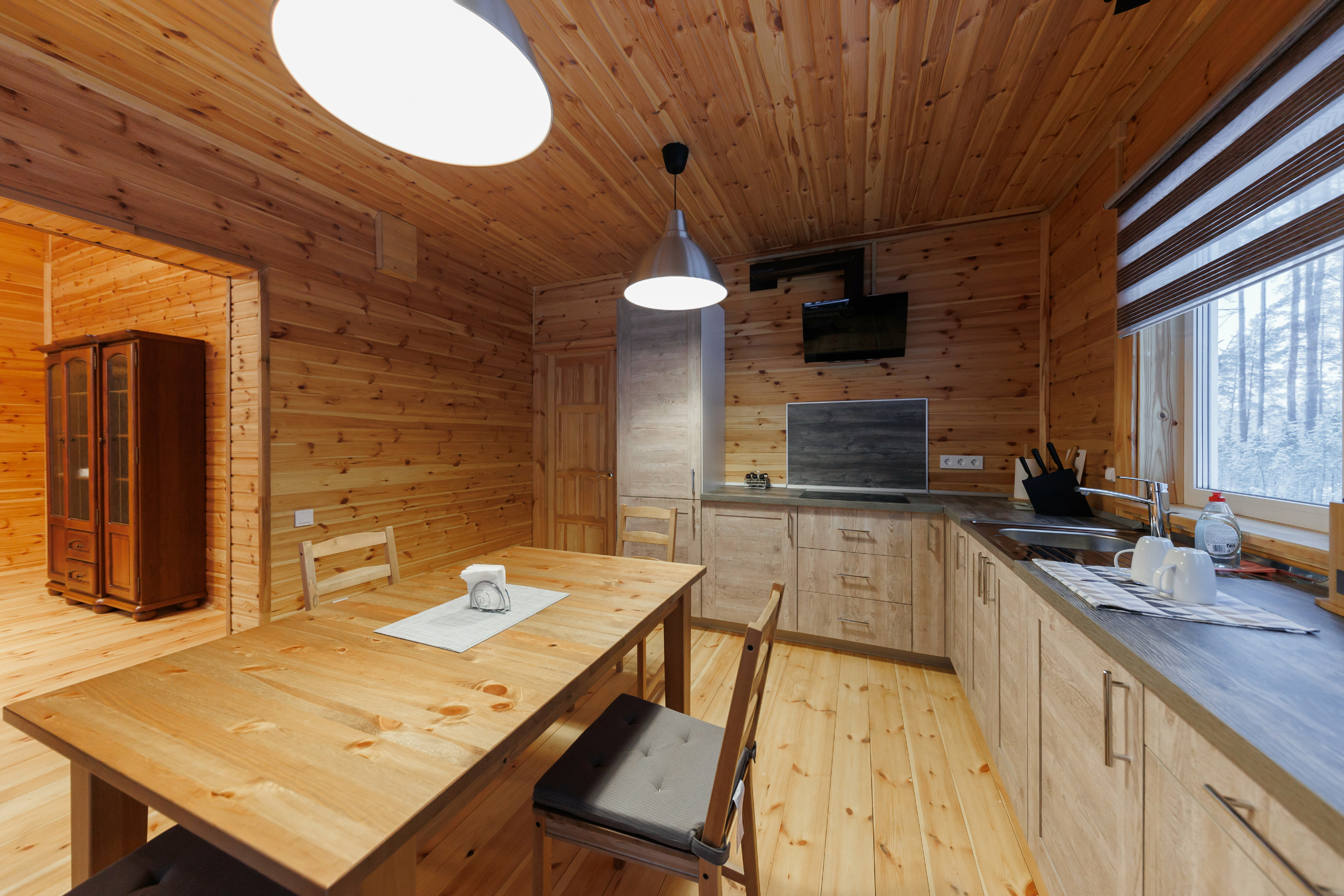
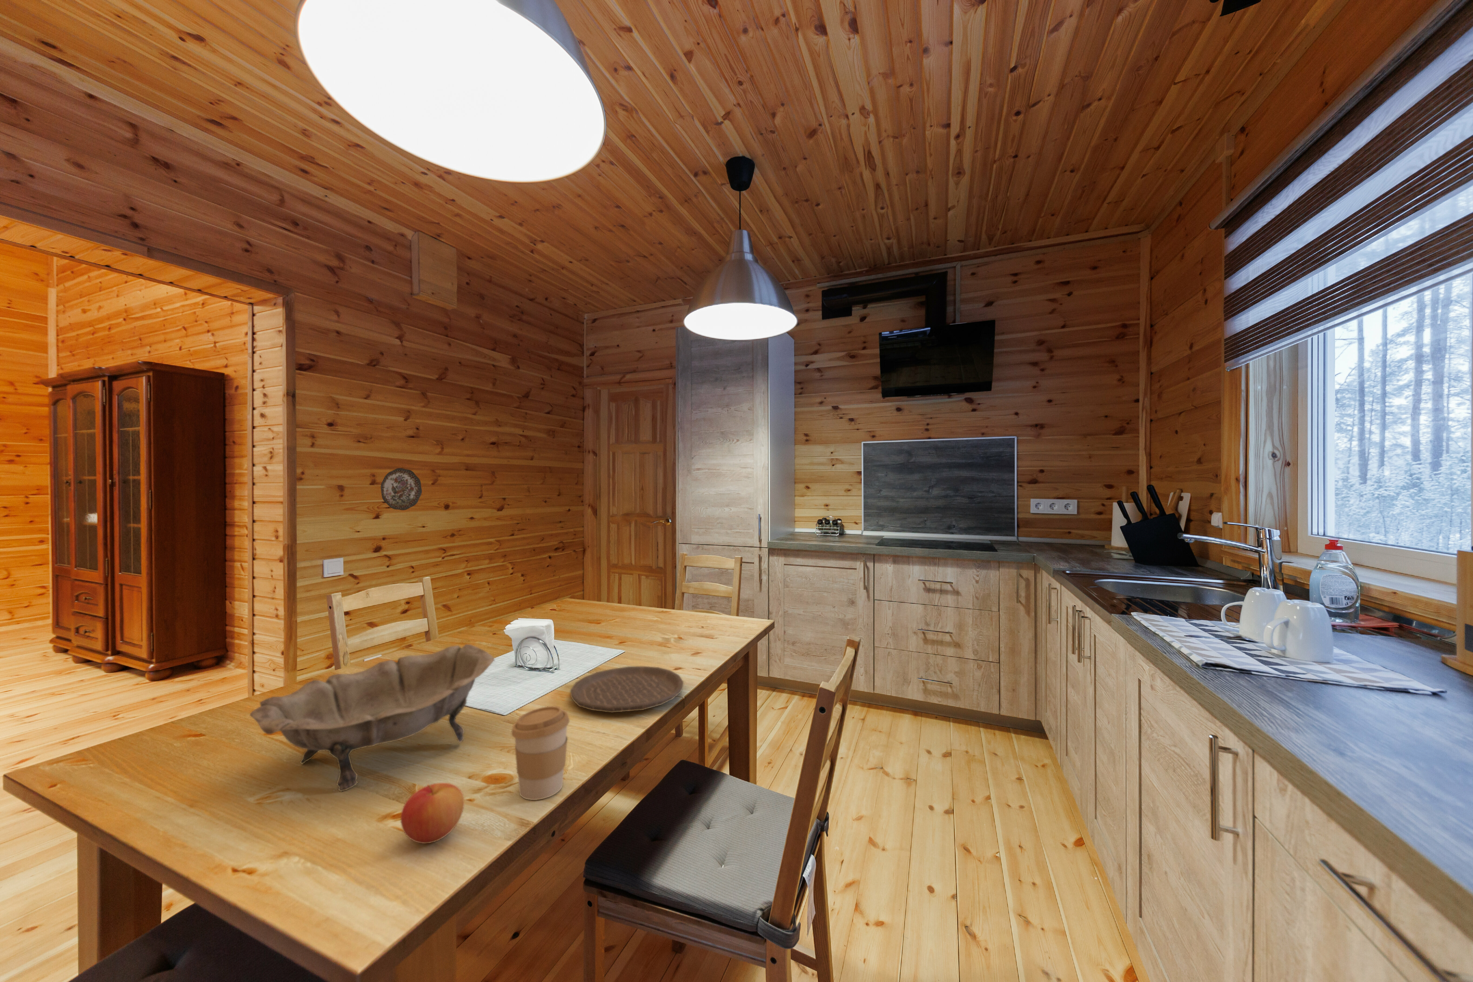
+ apple [400,783,465,844]
+ decorative plate [380,468,422,511]
+ decorative bowl [250,644,495,792]
+ plate [570,666,684,713]
+ coffee cup [511,706,570,800]
